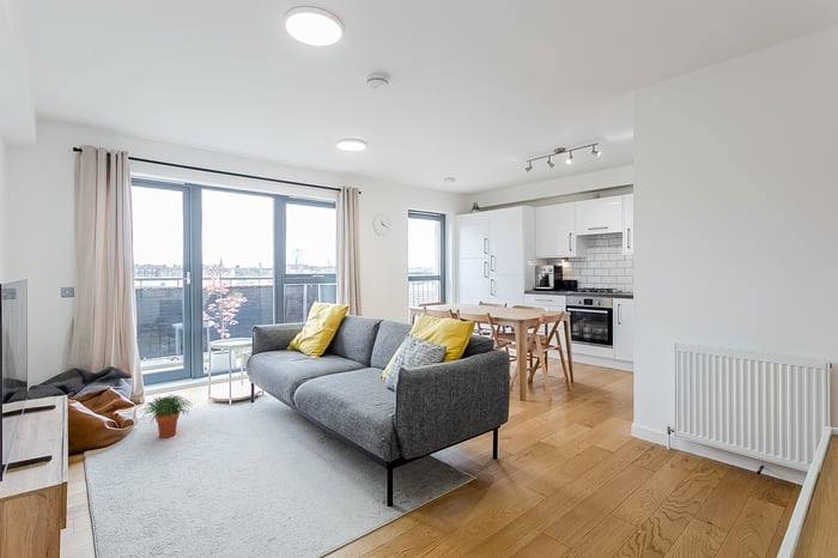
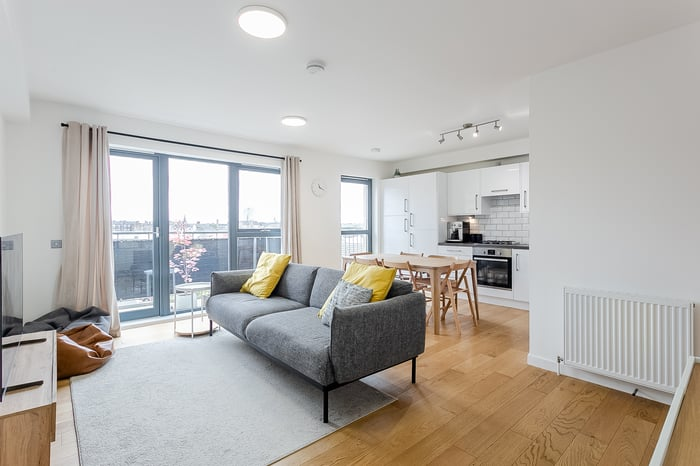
- potted plant [139,393,192,439]
